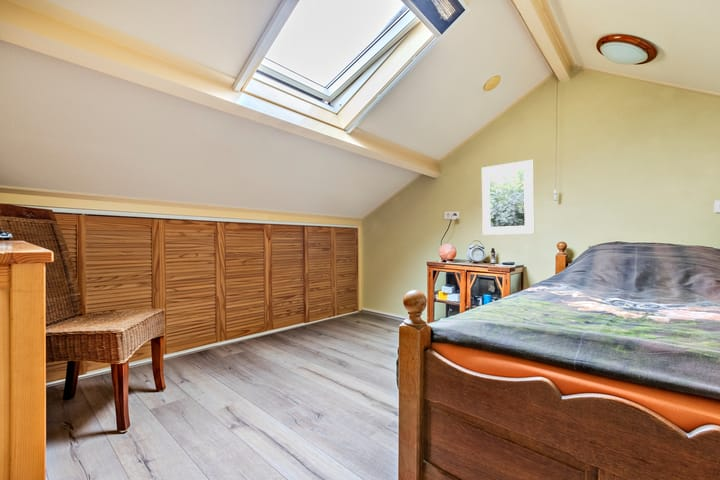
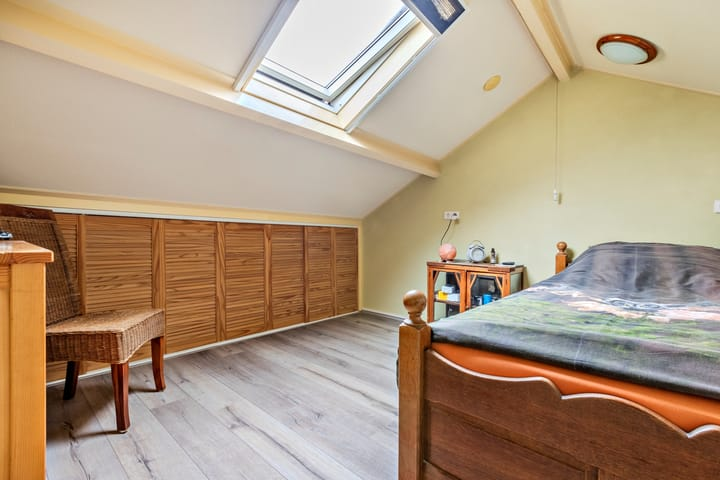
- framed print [481,159,535,236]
